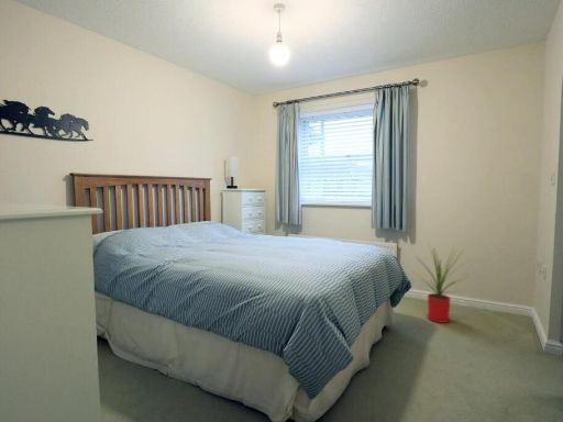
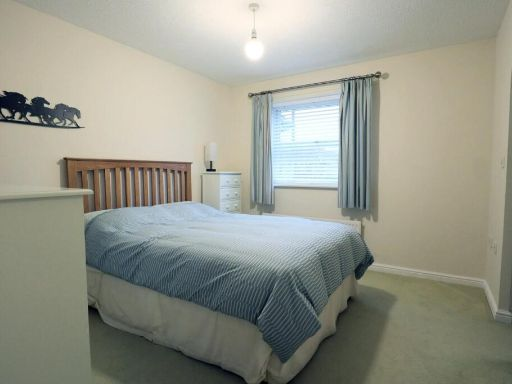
- house plant [410,243,471,324]
